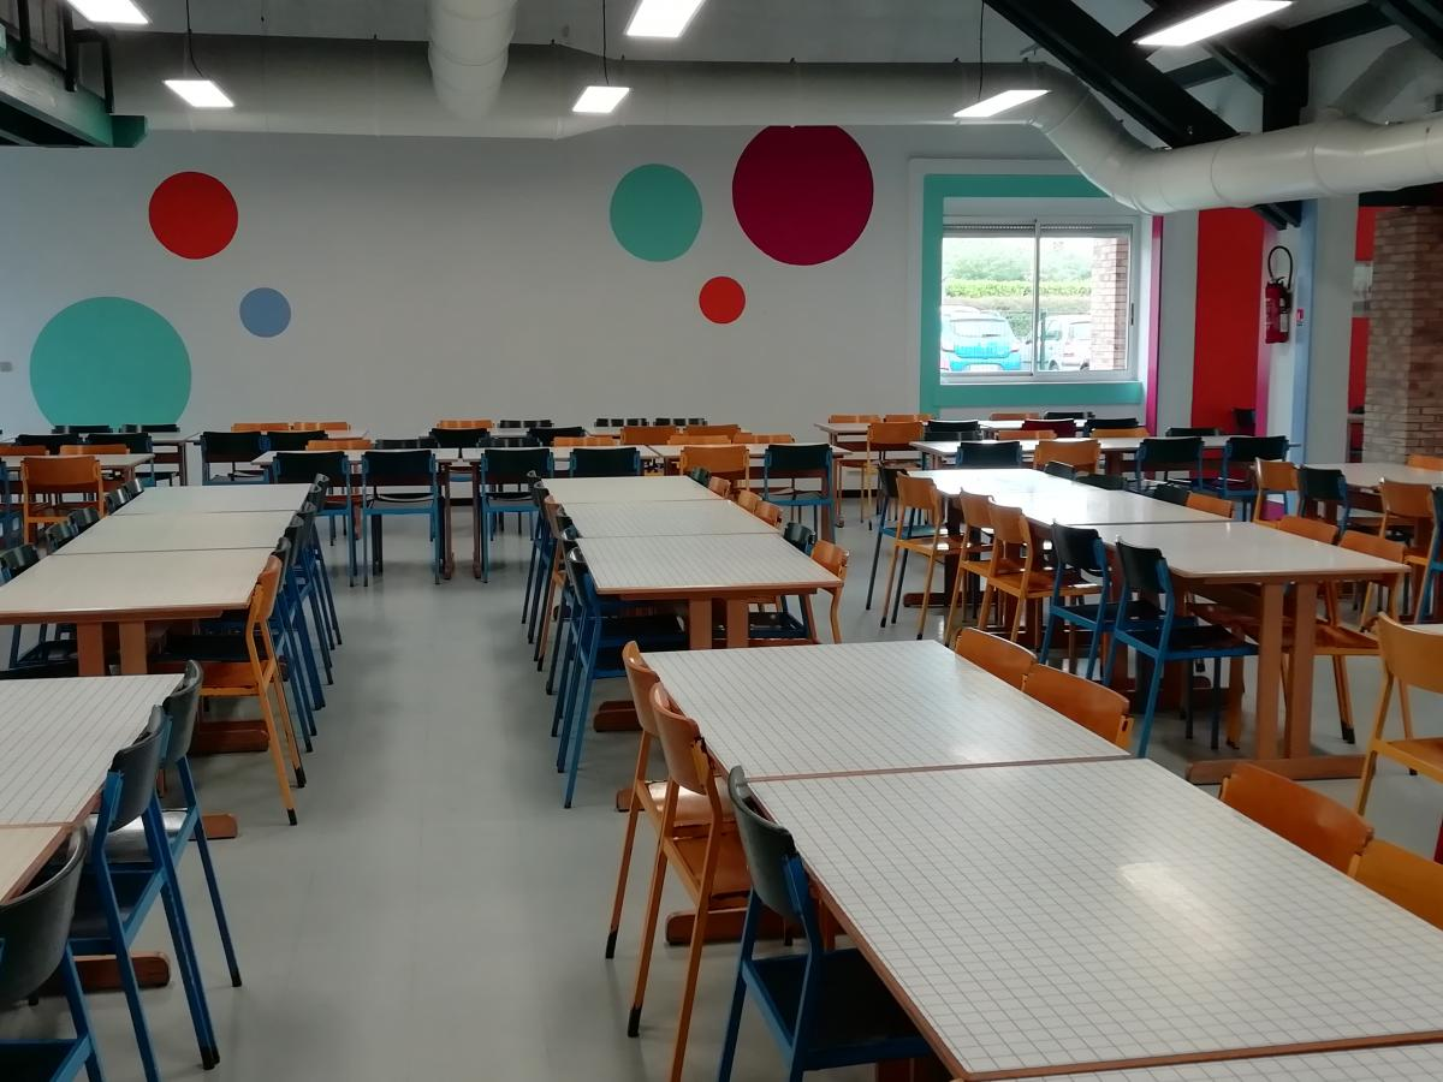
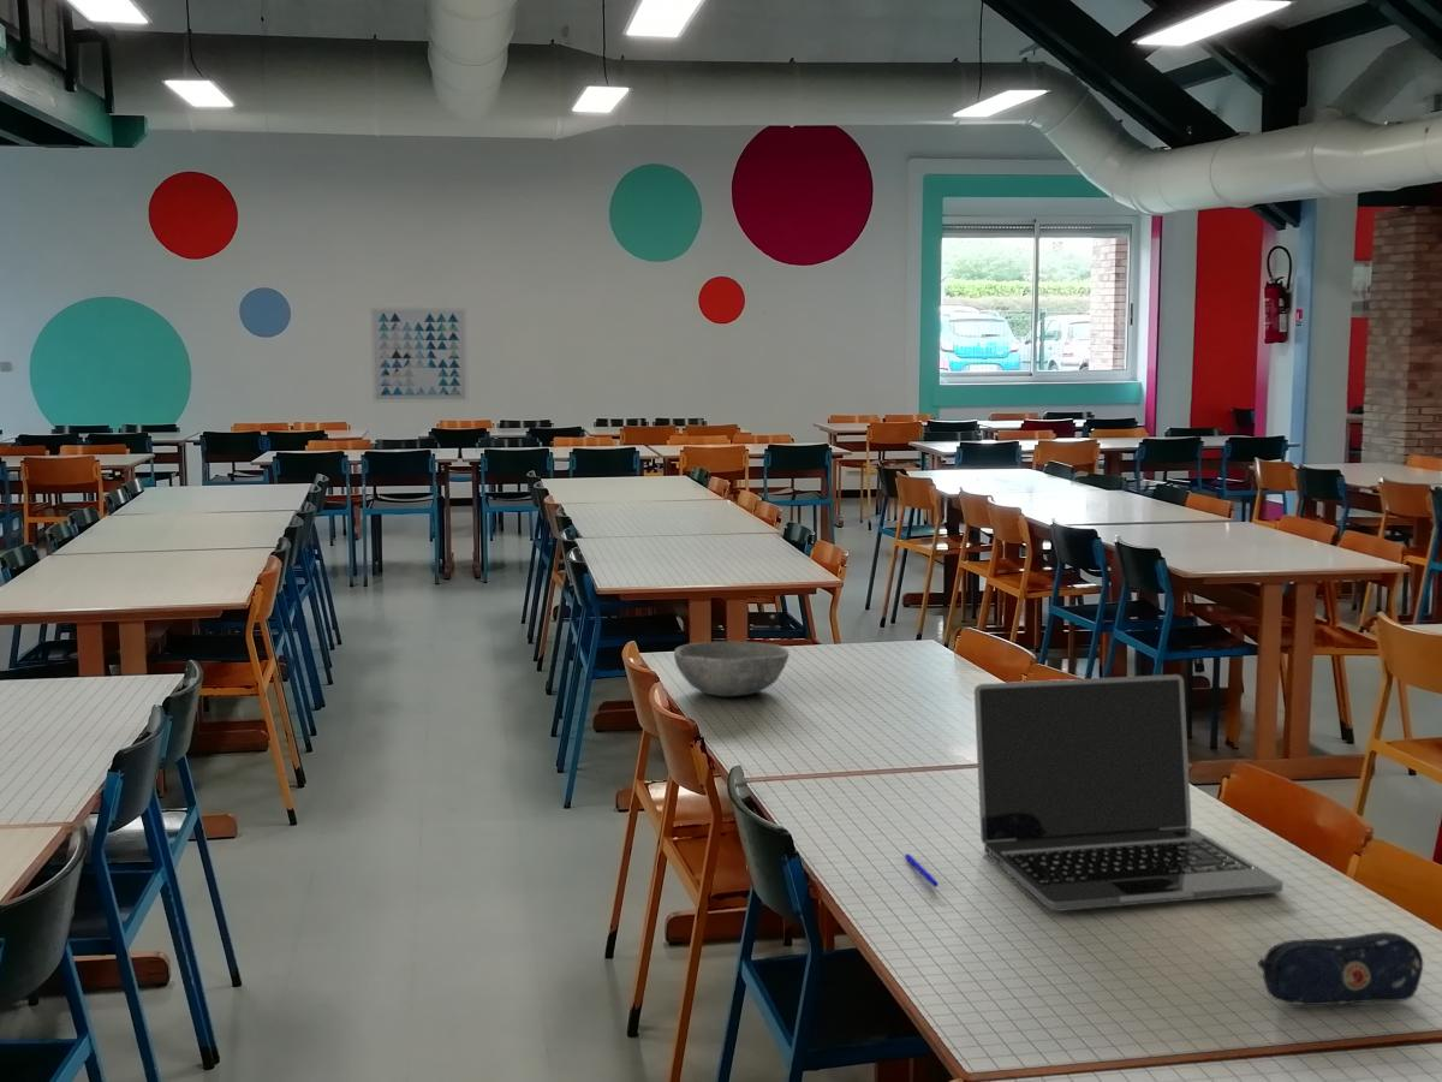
+ pen [904,852,940,887]
+ bowl [673,641,789,697]
+ pencil case [1257,931,1424,1006]
+ laptop [973,673,1285,912]
+ wall art [369,305,470,404]
